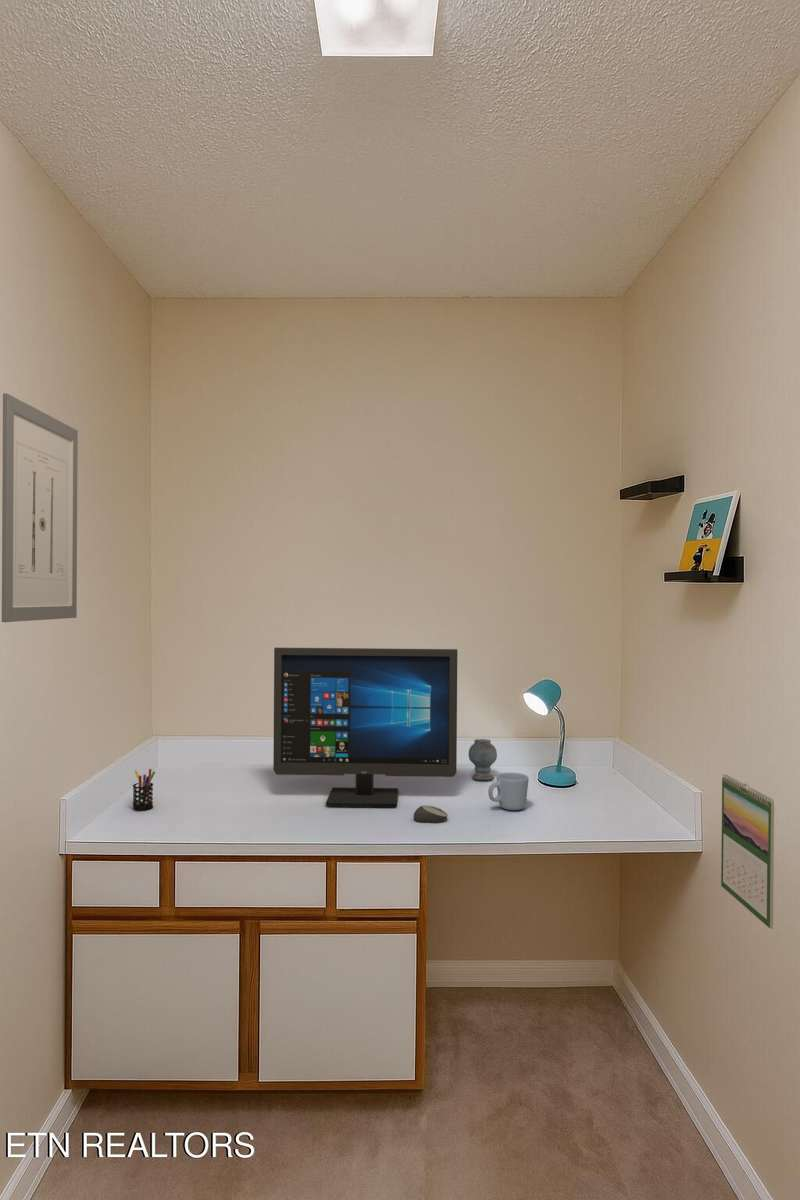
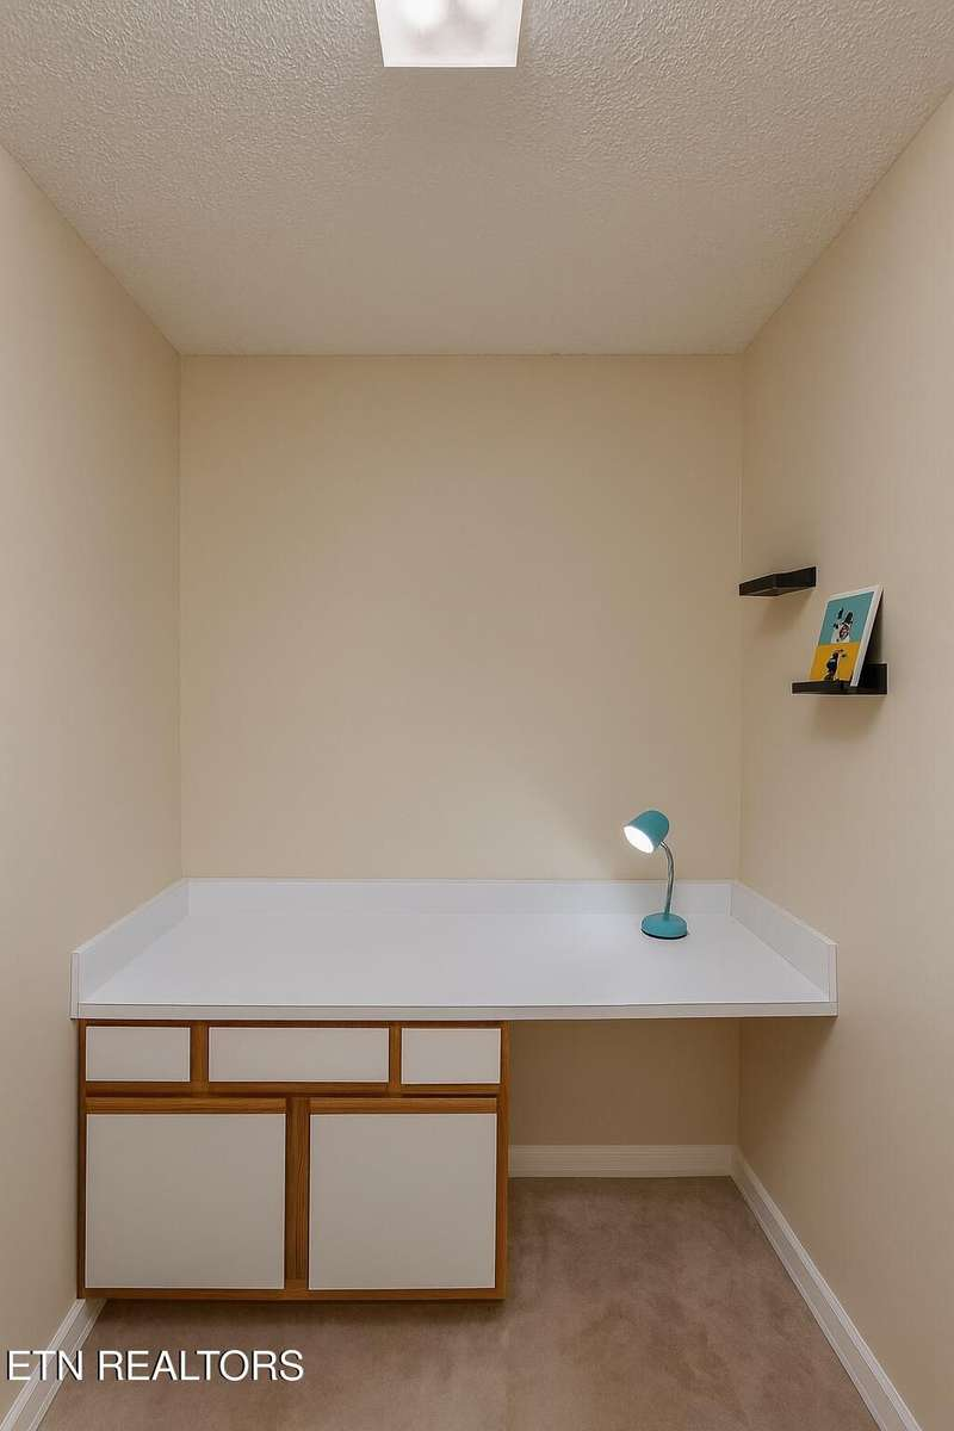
- mug [487,772,530,811]
- computer monitor [272,647,458,808]
- calendar [720,773,775,930]
- computer mouse [413,804,448,823]
- speaker [468,738,498,781]
- wall art [1,392,79,623]
- pen holder [132,768,156,811]
